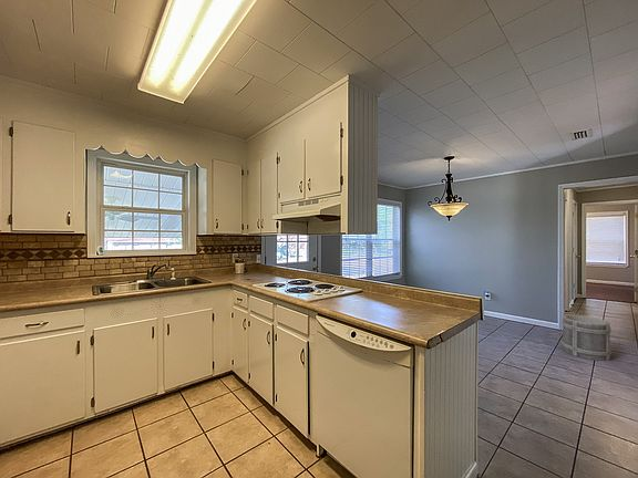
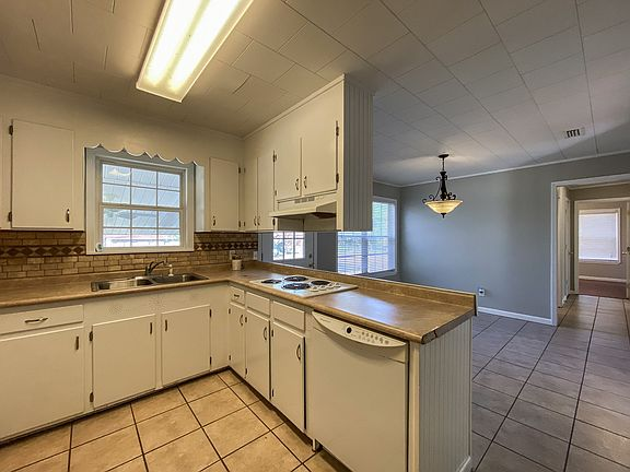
- bucket [560,314,613,362]
